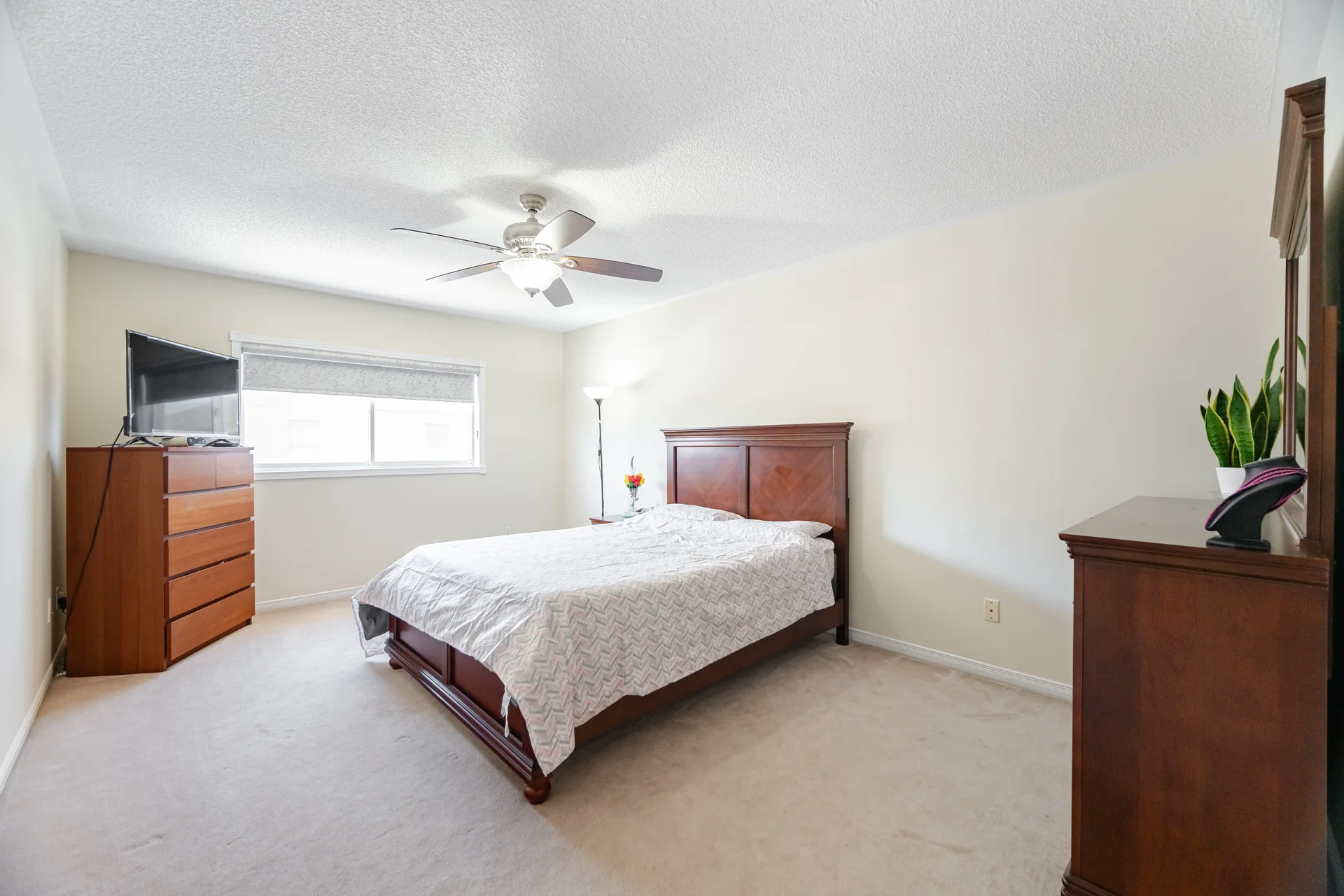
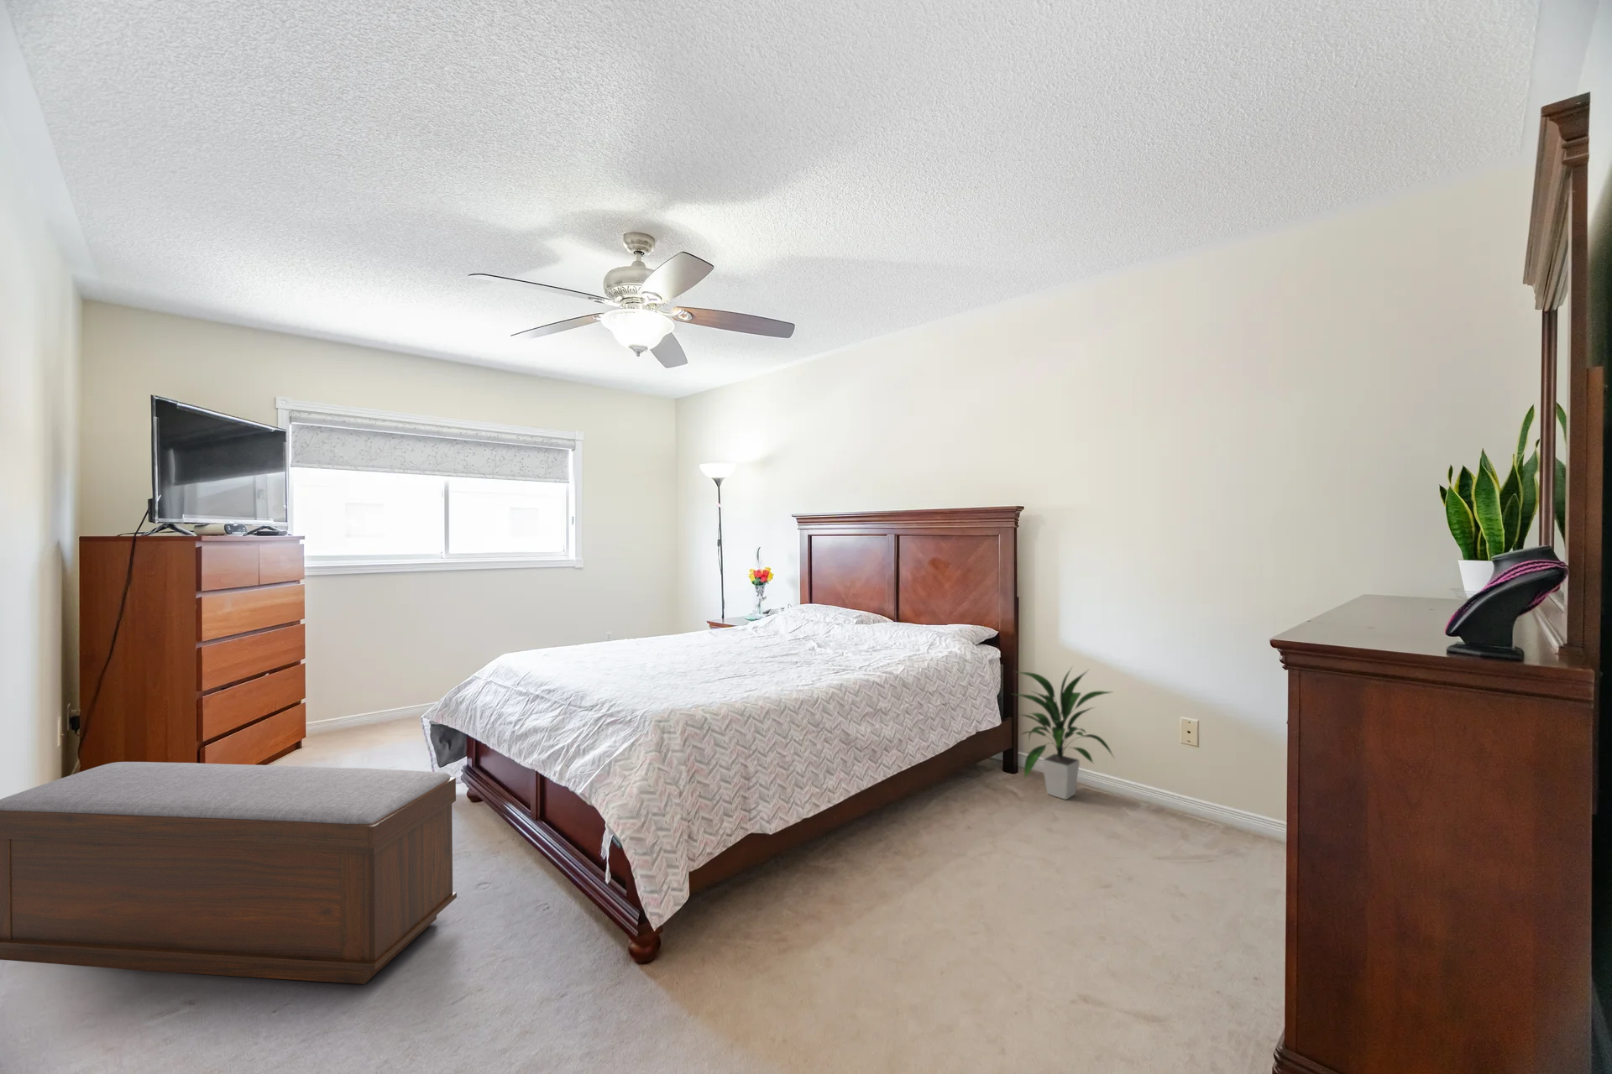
+ bench [0,761,457,985]
+ indoor plant [1009,664,1115,801]
